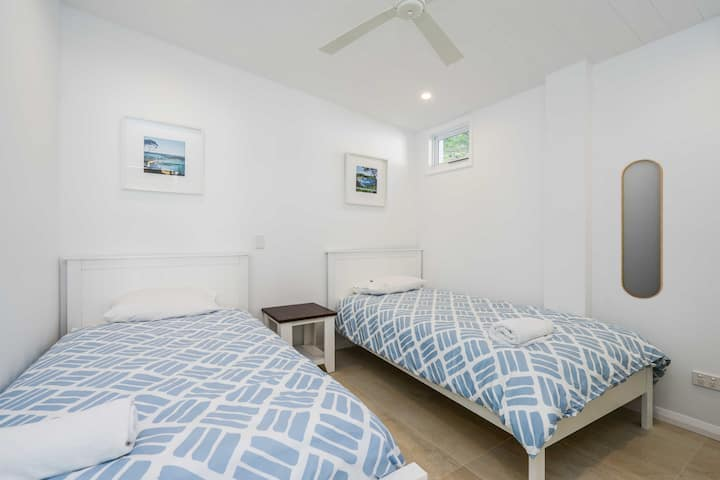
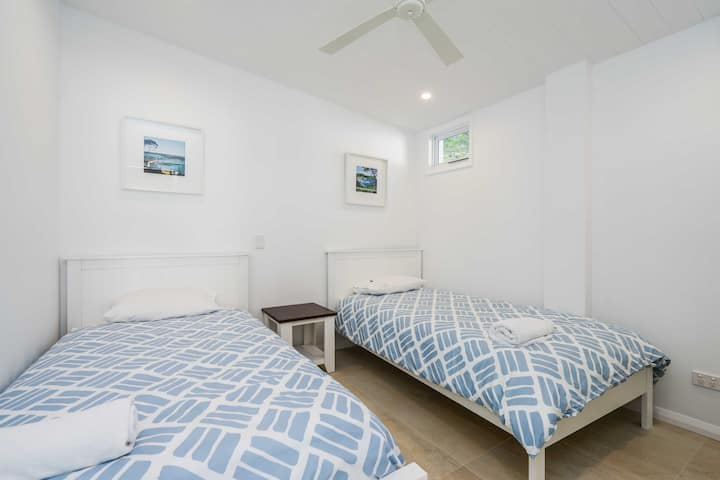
- home mirror [620,158,664,300]
